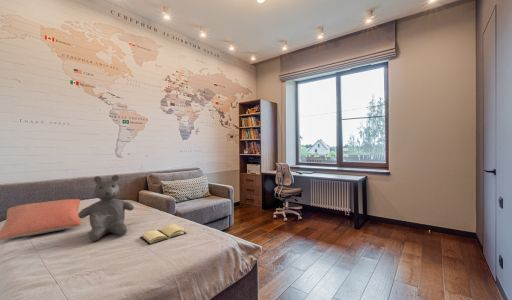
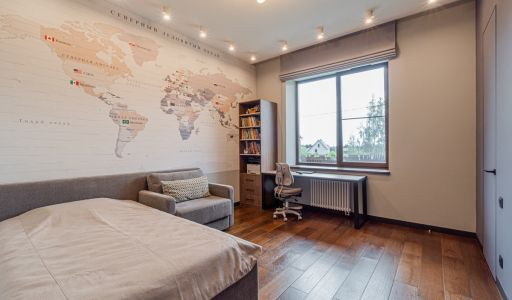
- book [139,223,188,246]
- pillow [0,198,82,241]
- teddy bear [78,174,135,242]
